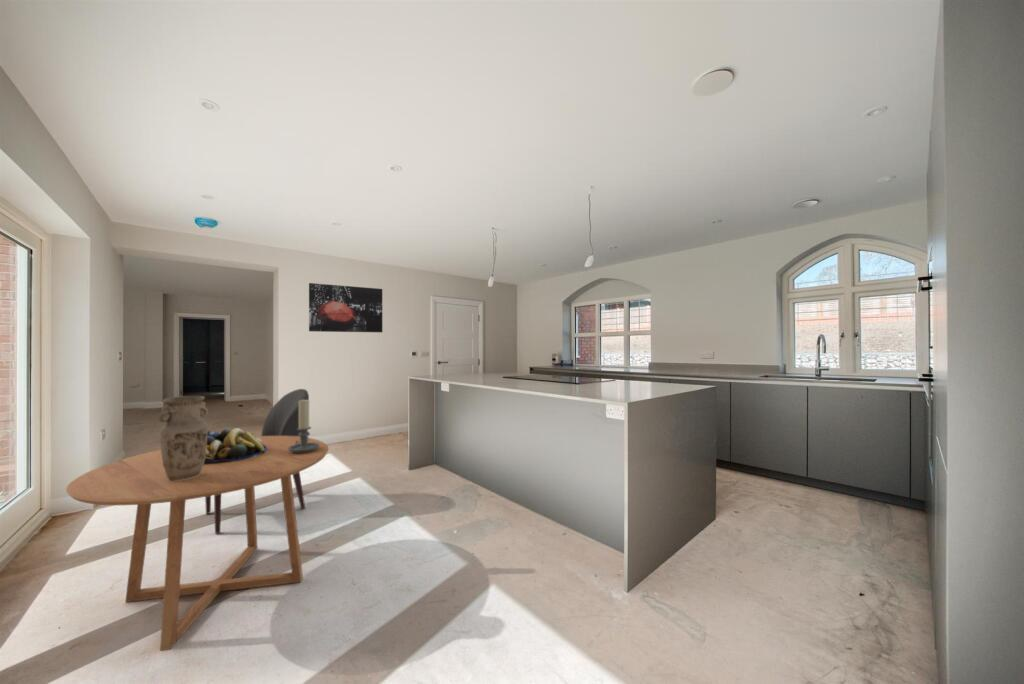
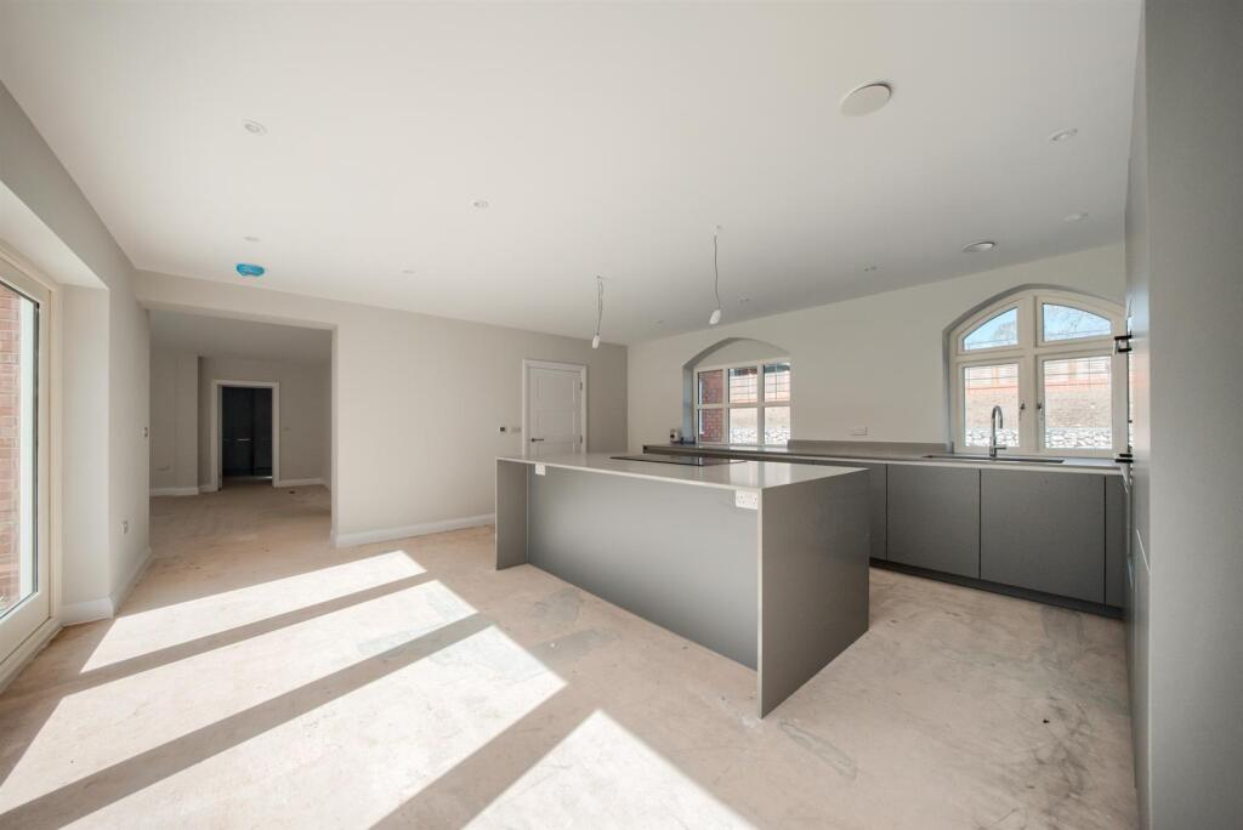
- vase [157,395,209,482]
- fruit bowl [204,427,267,463]
- chair [204,388,310,535]
- dining table [65,435,329,652]
- candle holder [288,399,320,453]
- wall art [308,282,383,333]
